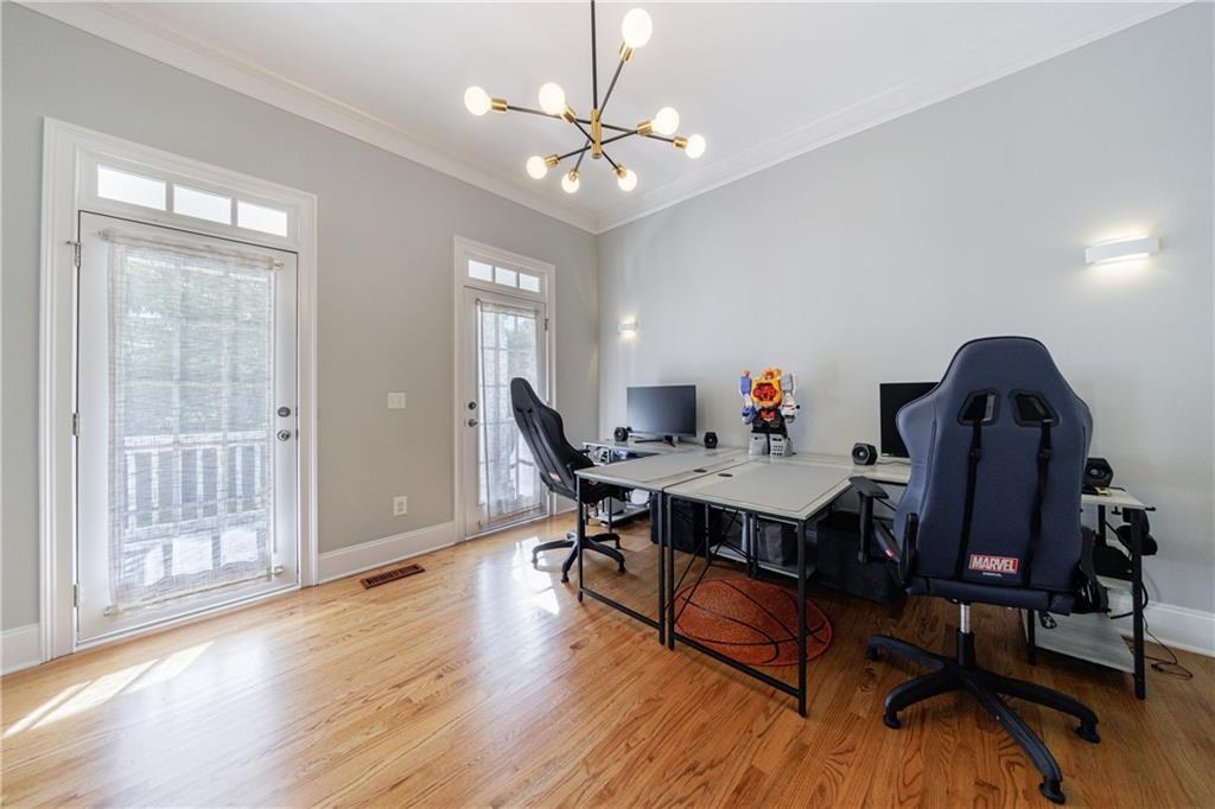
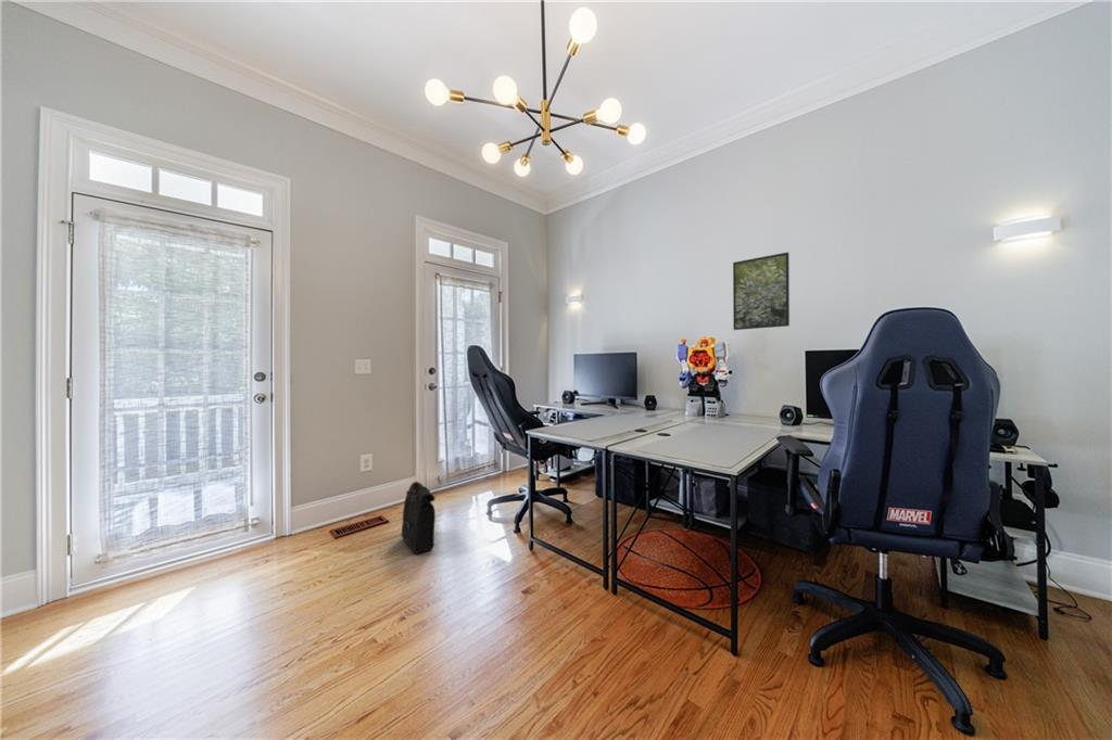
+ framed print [732,251,791,331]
+ backpack [400,481,437,554]
